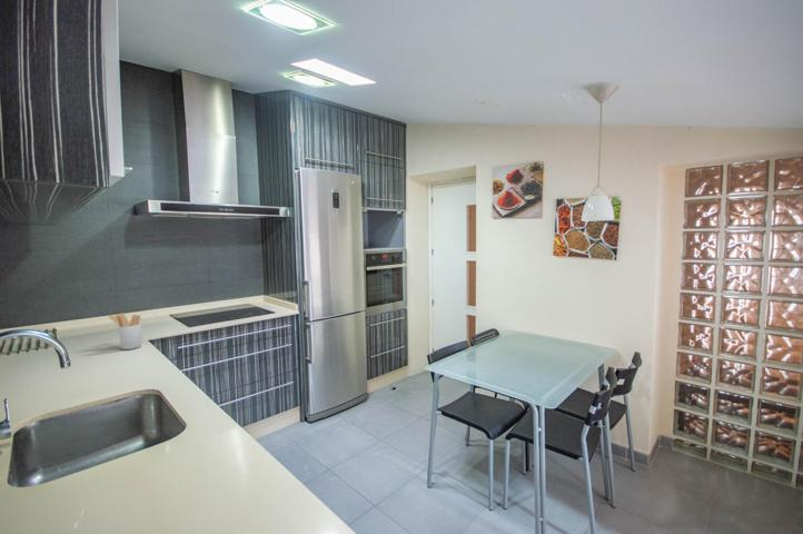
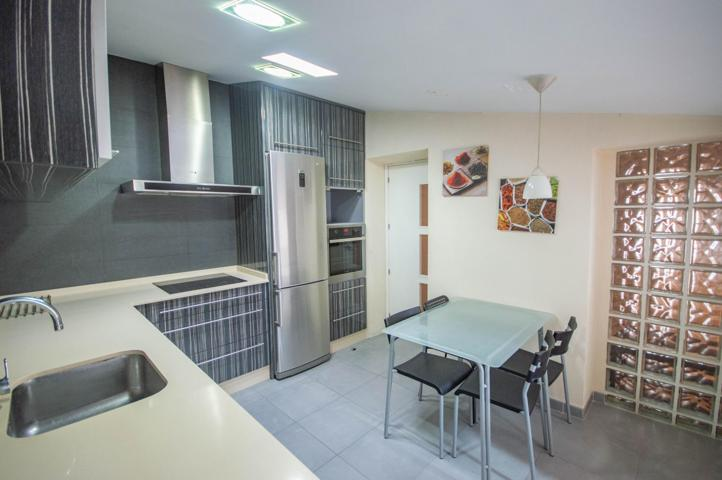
- utensil holder [108,313,142,350]
